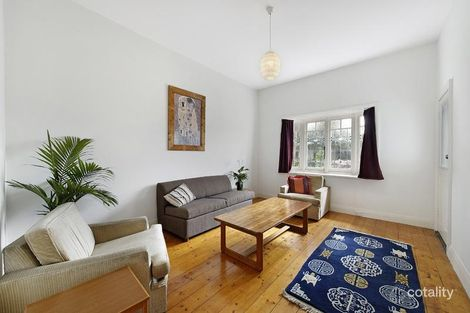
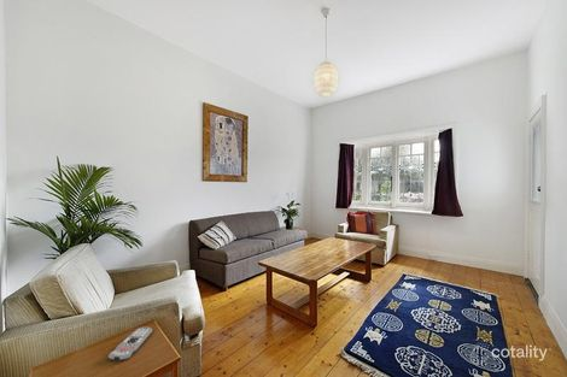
+ remote control [107,326,153,361]
